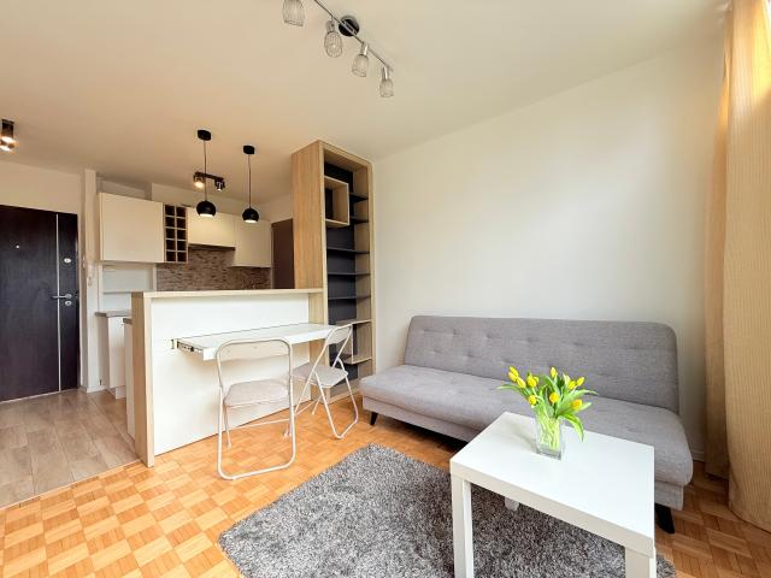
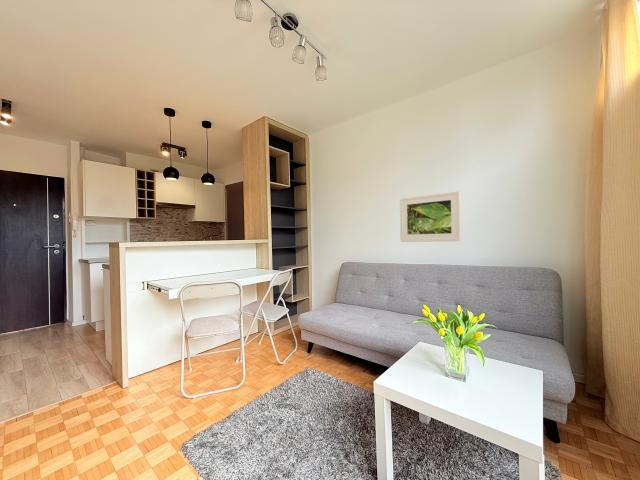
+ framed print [399,190,462,243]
